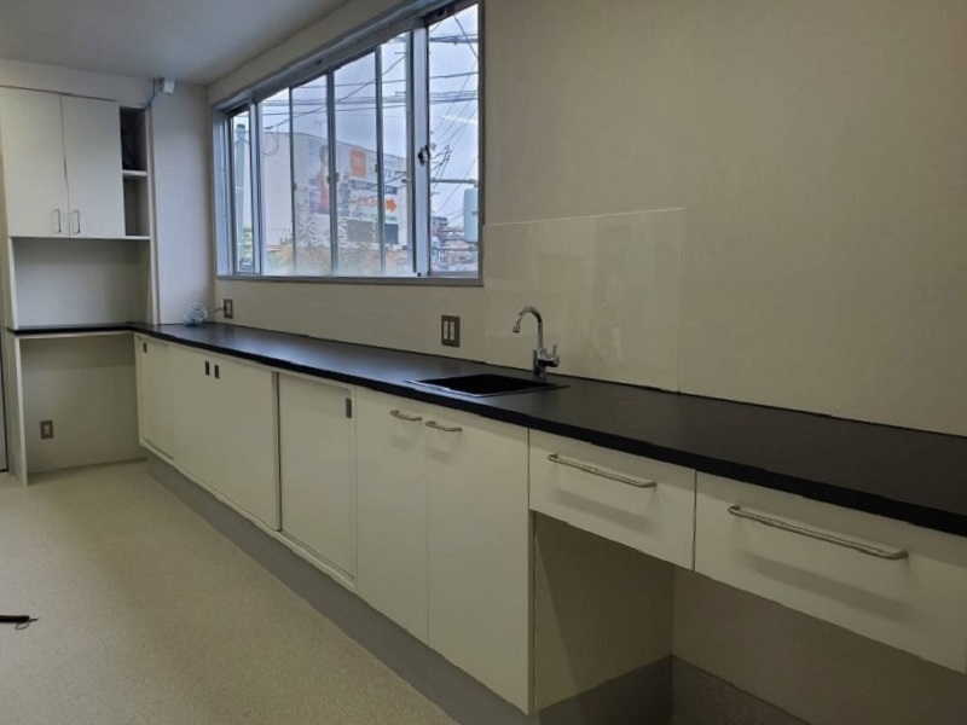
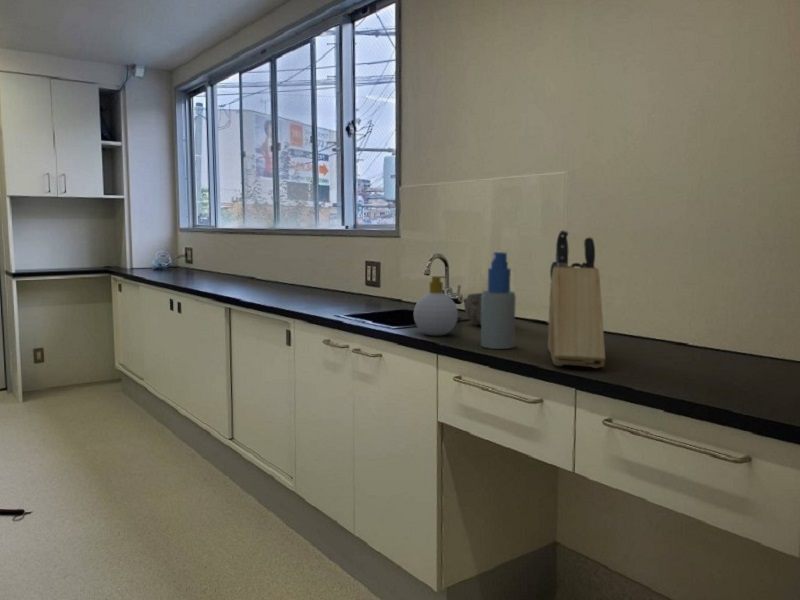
+ soap bottle [413,275,459,336]
+ bowl [462,292,483,326]
+ spray bottle [480,251,517,350]
+ knife block [547,229,606,369]
